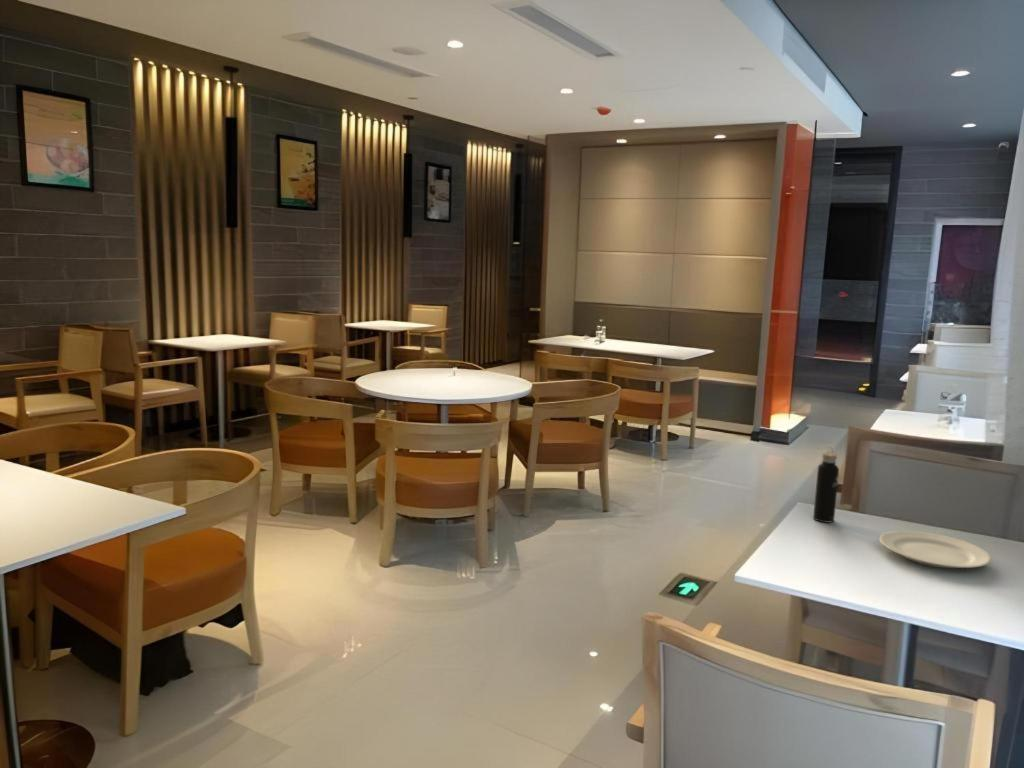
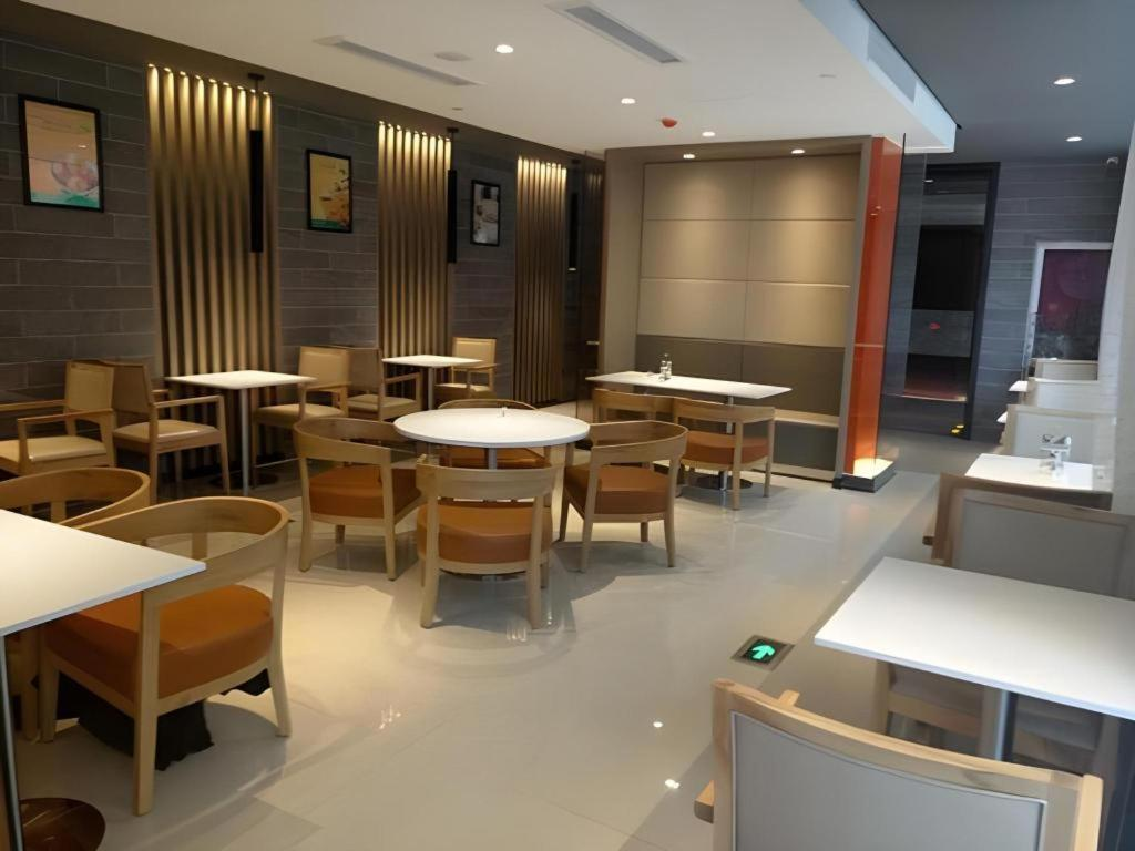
- chinaware [878,530,992,569]
- water bottle [812,446,840,523]
